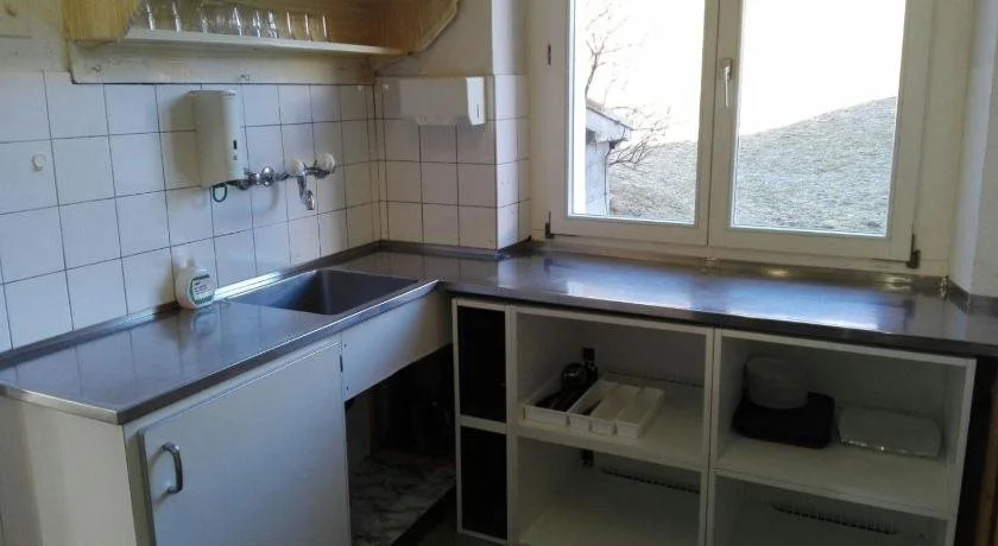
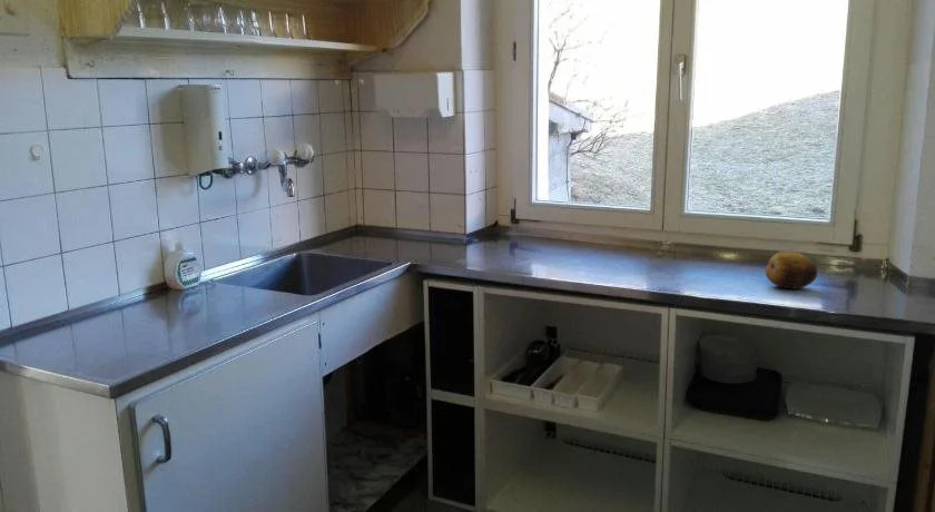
+ fruit [765,250,818,289]
